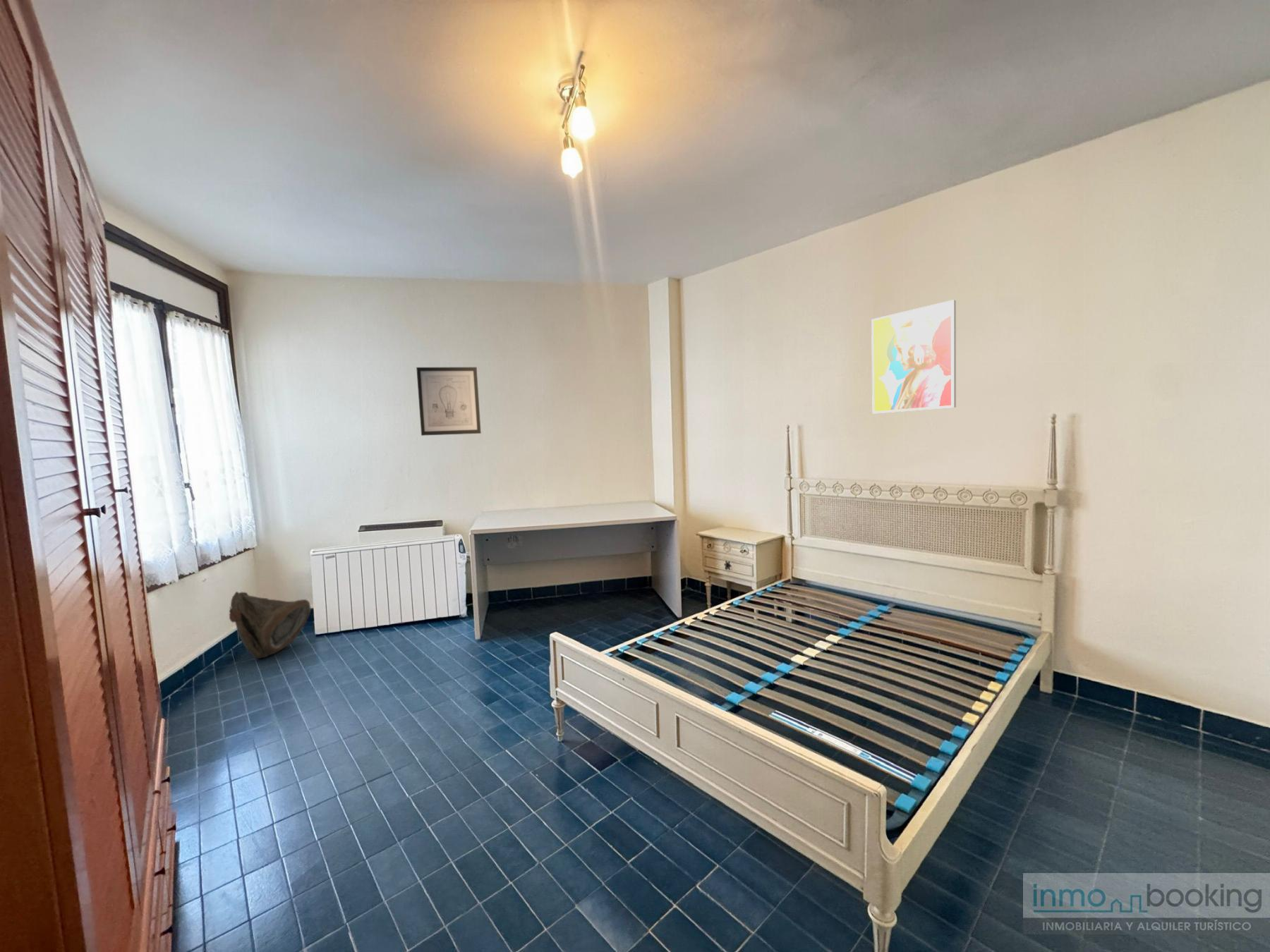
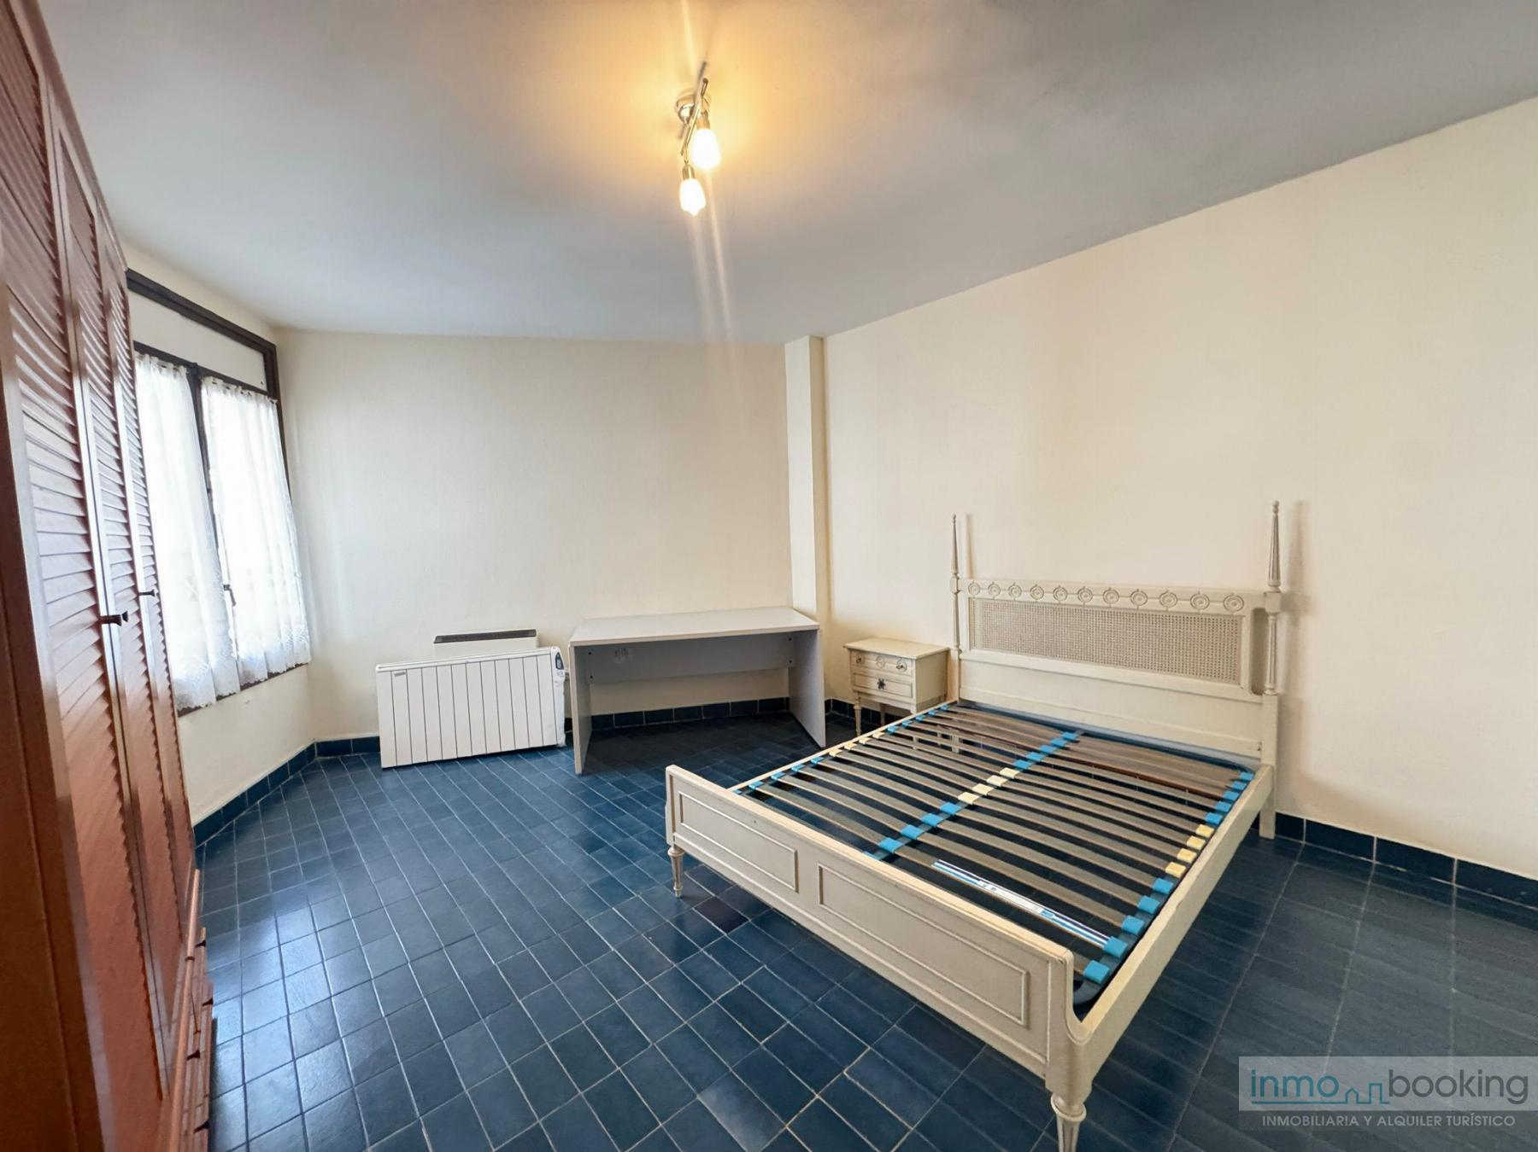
- wall art [416,367,482,437]
- wall art [871,299,957,414]
- bag [229,591,311,659]
